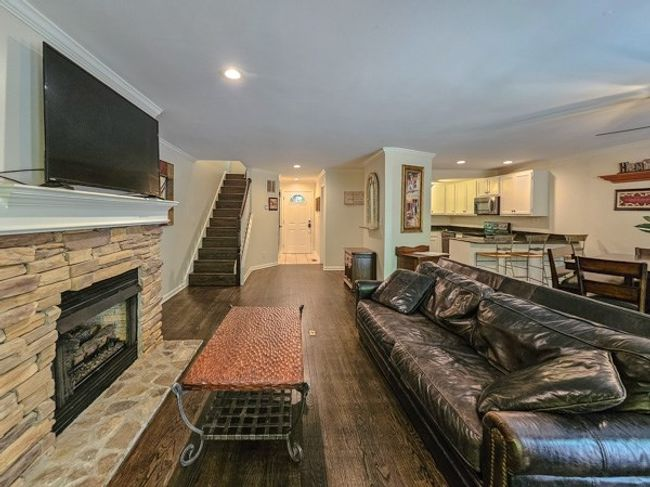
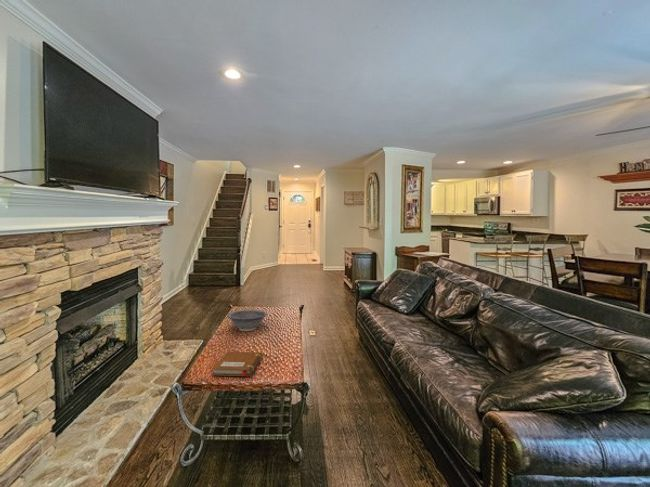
+ notebook [211,351,264,377]
+ decorative bowl [226,309,268,332]
